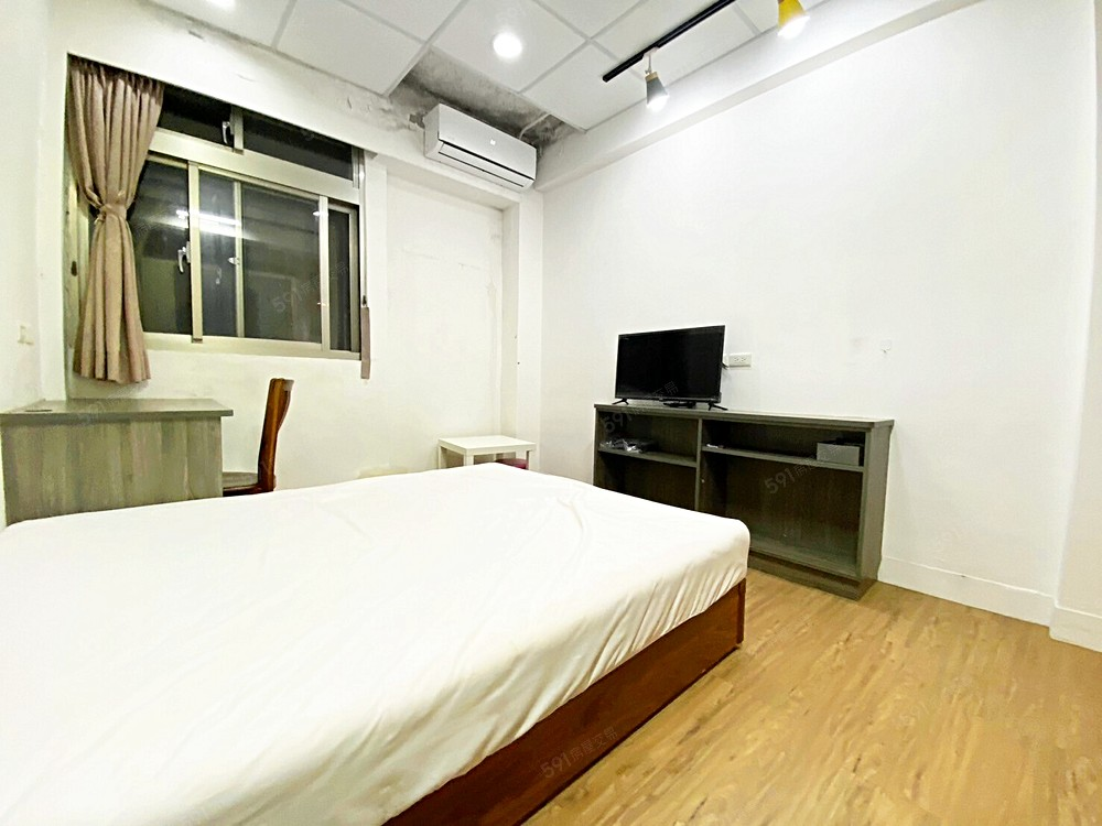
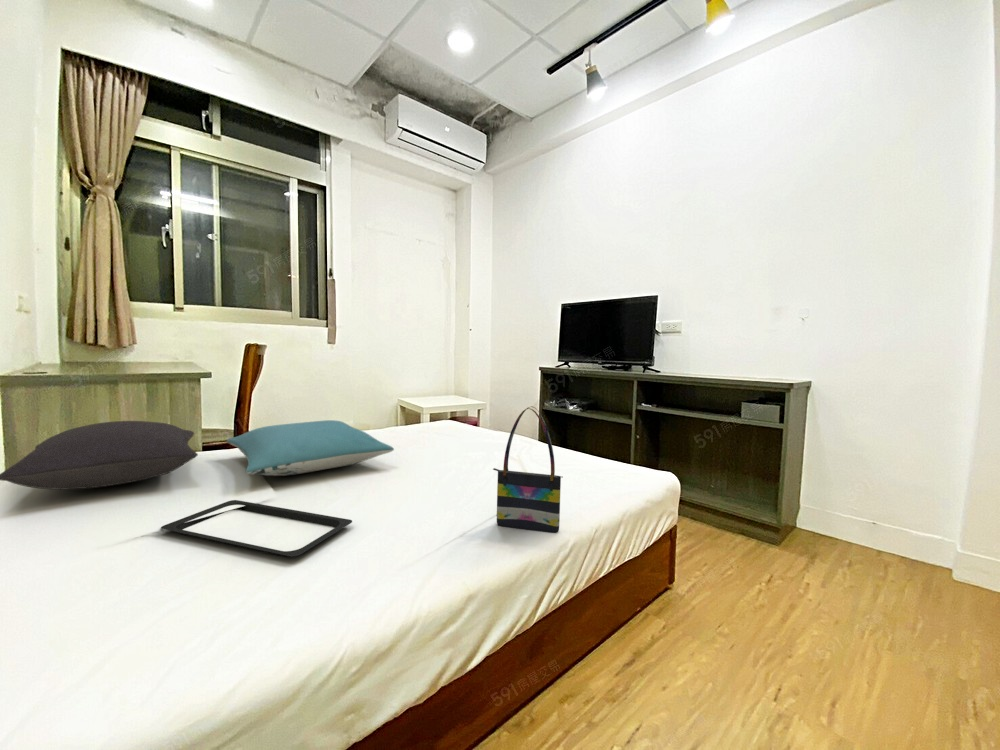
+ serving tray [160,499,353,558]
+ pillow [225,419,395,477]
+ tote bag [492,405,562,534]
+ pillow [0,420,199,491]
